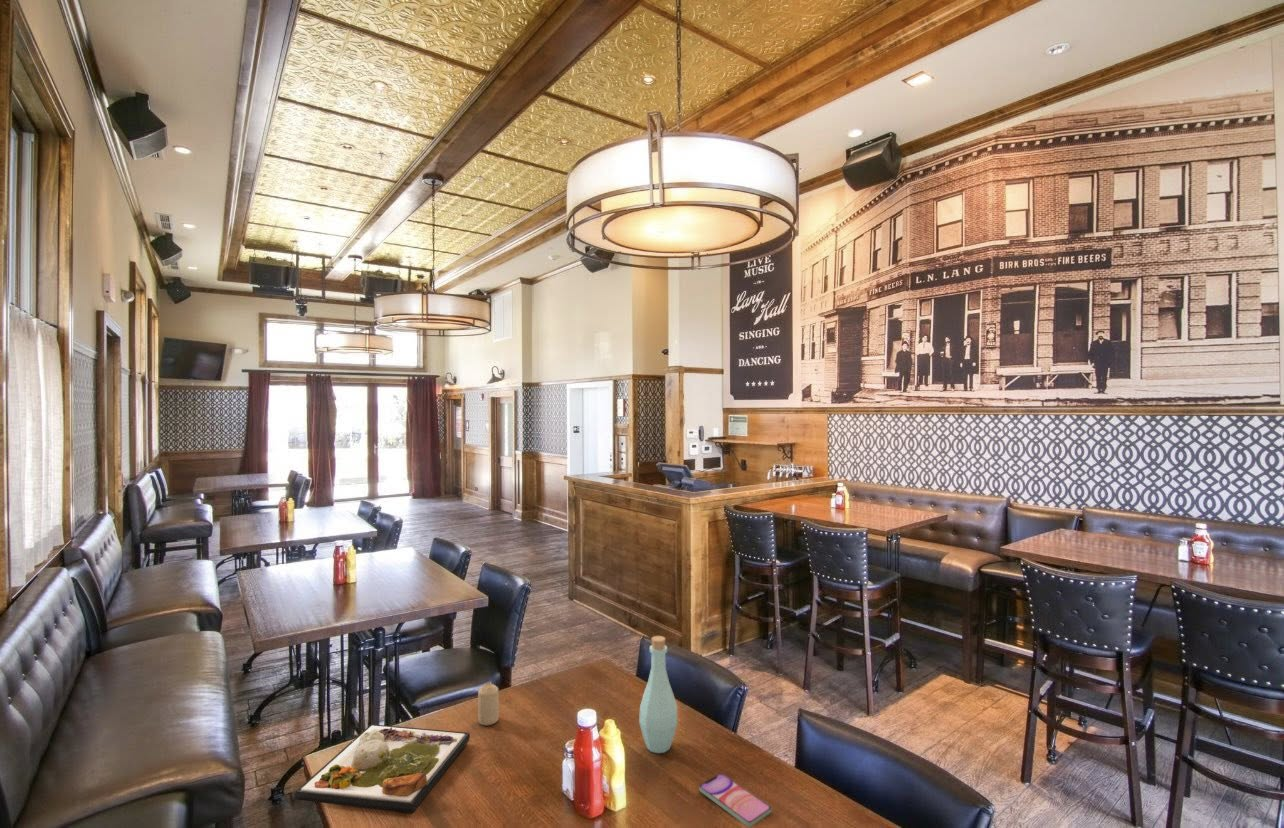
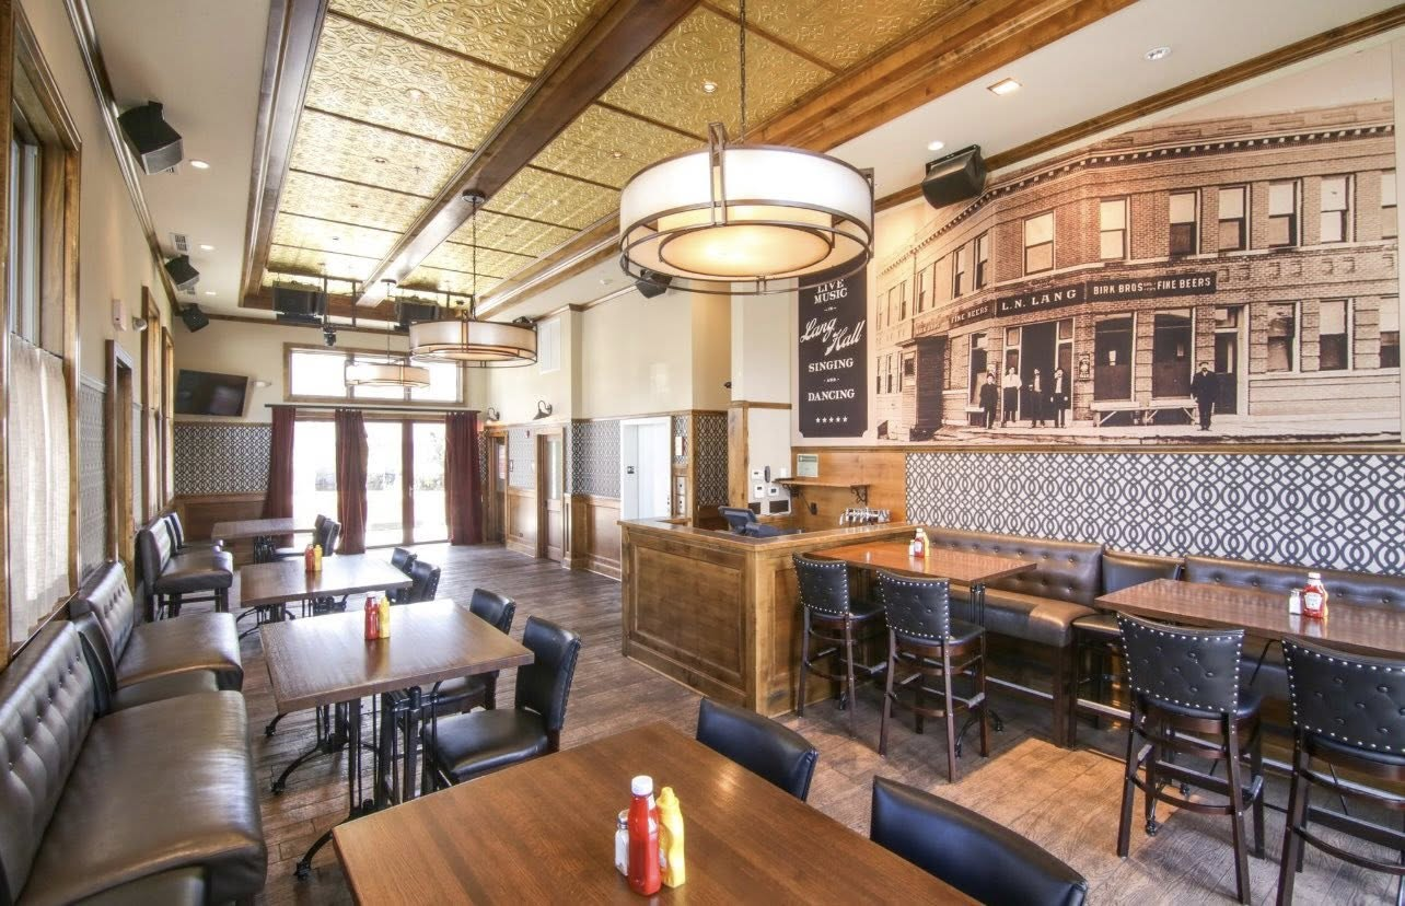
- candle [477,682,500,726]
- bottle [638,635,678,754]
- dinner plate [294,723,471,814]
- smartphone [698,772,772,828]
